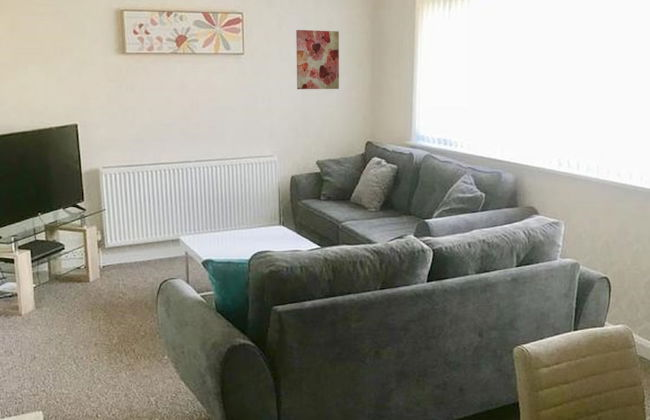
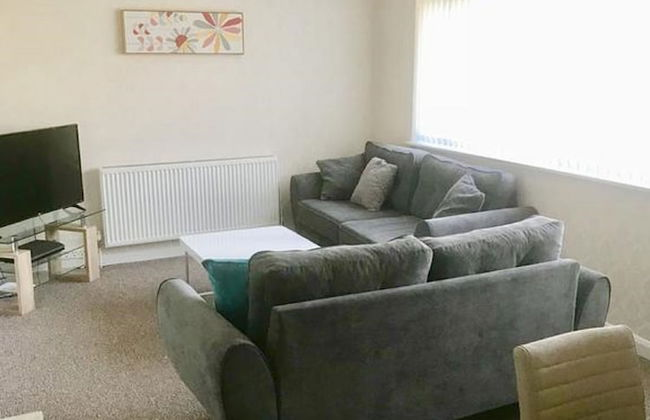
- wall art [295,29,340,90]
